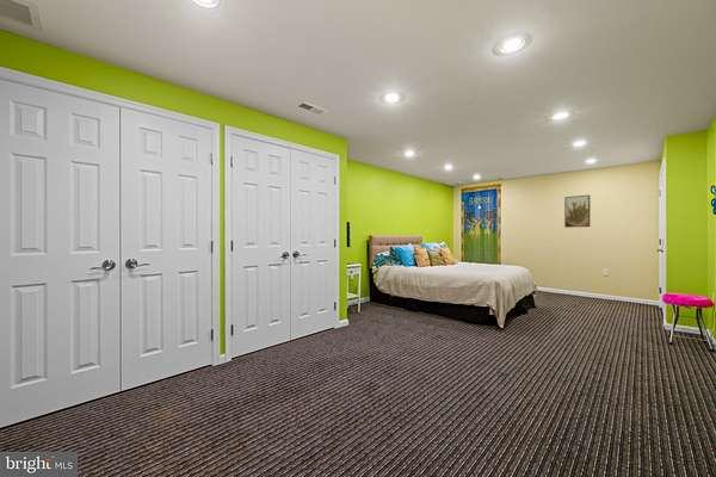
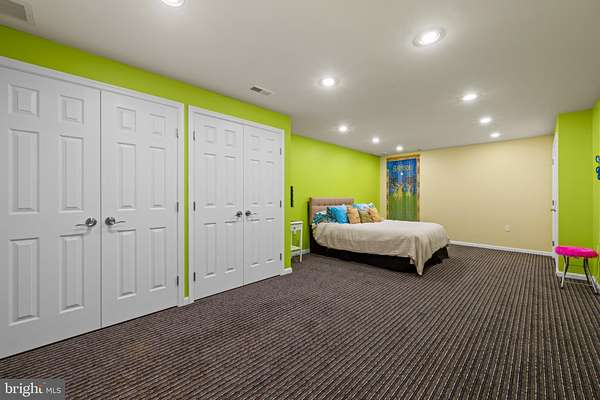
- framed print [563,194,591,229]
